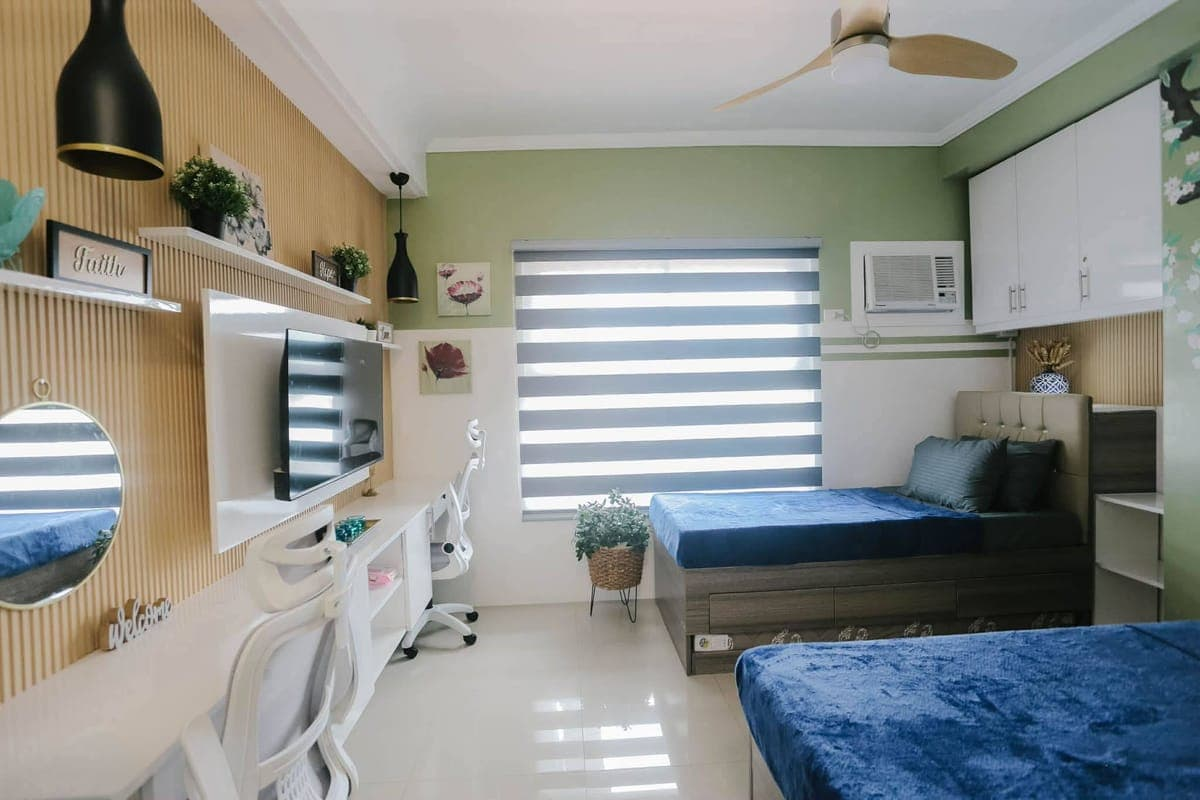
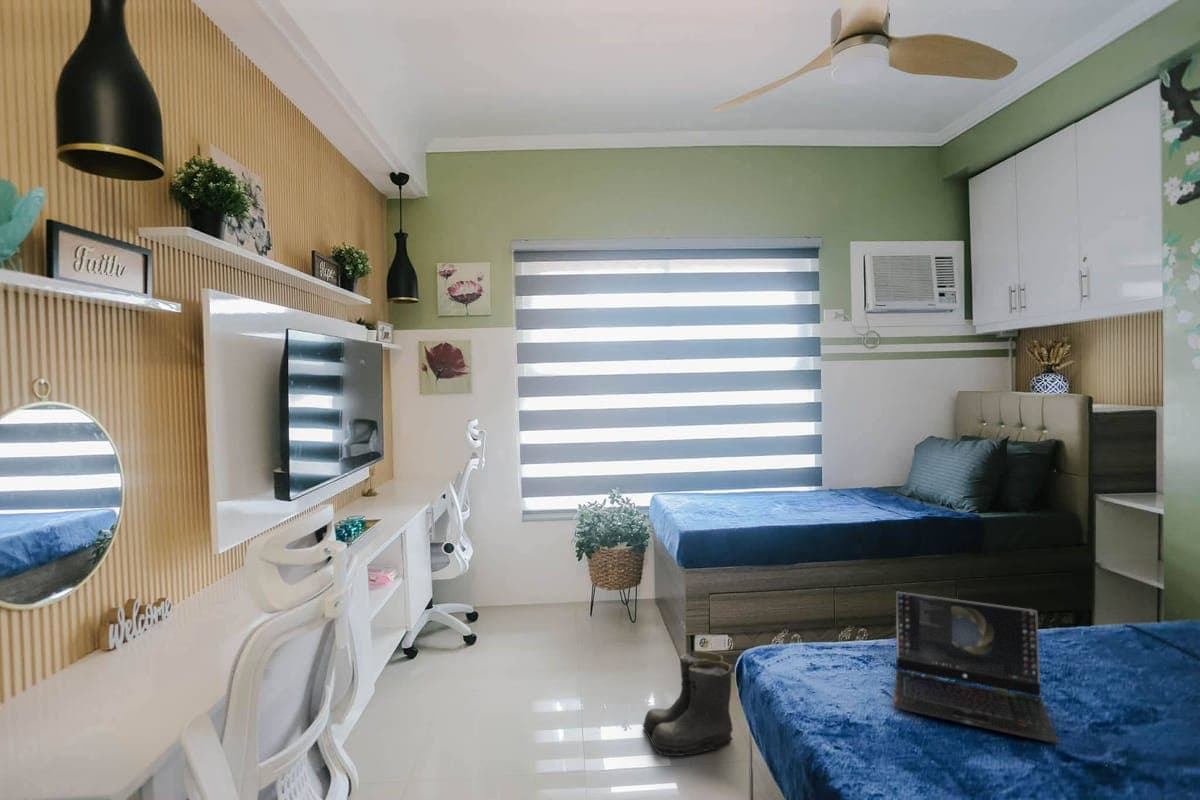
+ laptop computer [893,591,1060,745]
+ boots [642,650,734,757]
